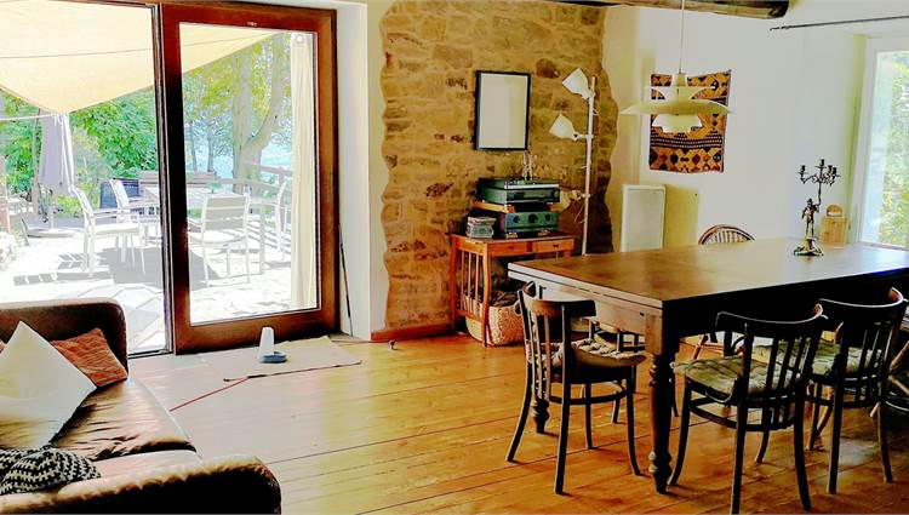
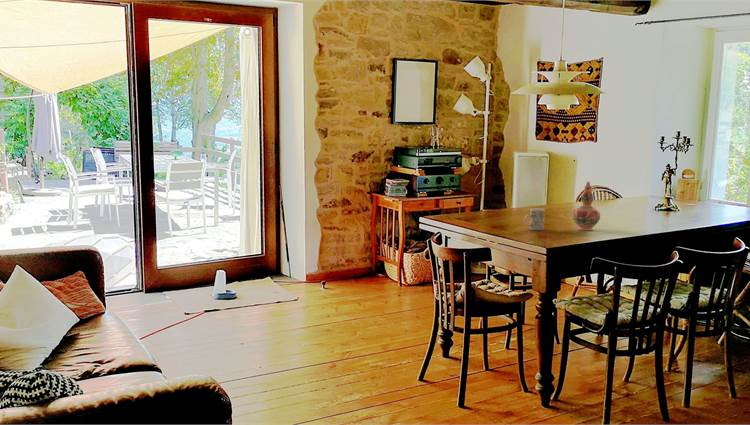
+ decorative vase [572,180,601,231]
+ mug [523,207,546,231]
